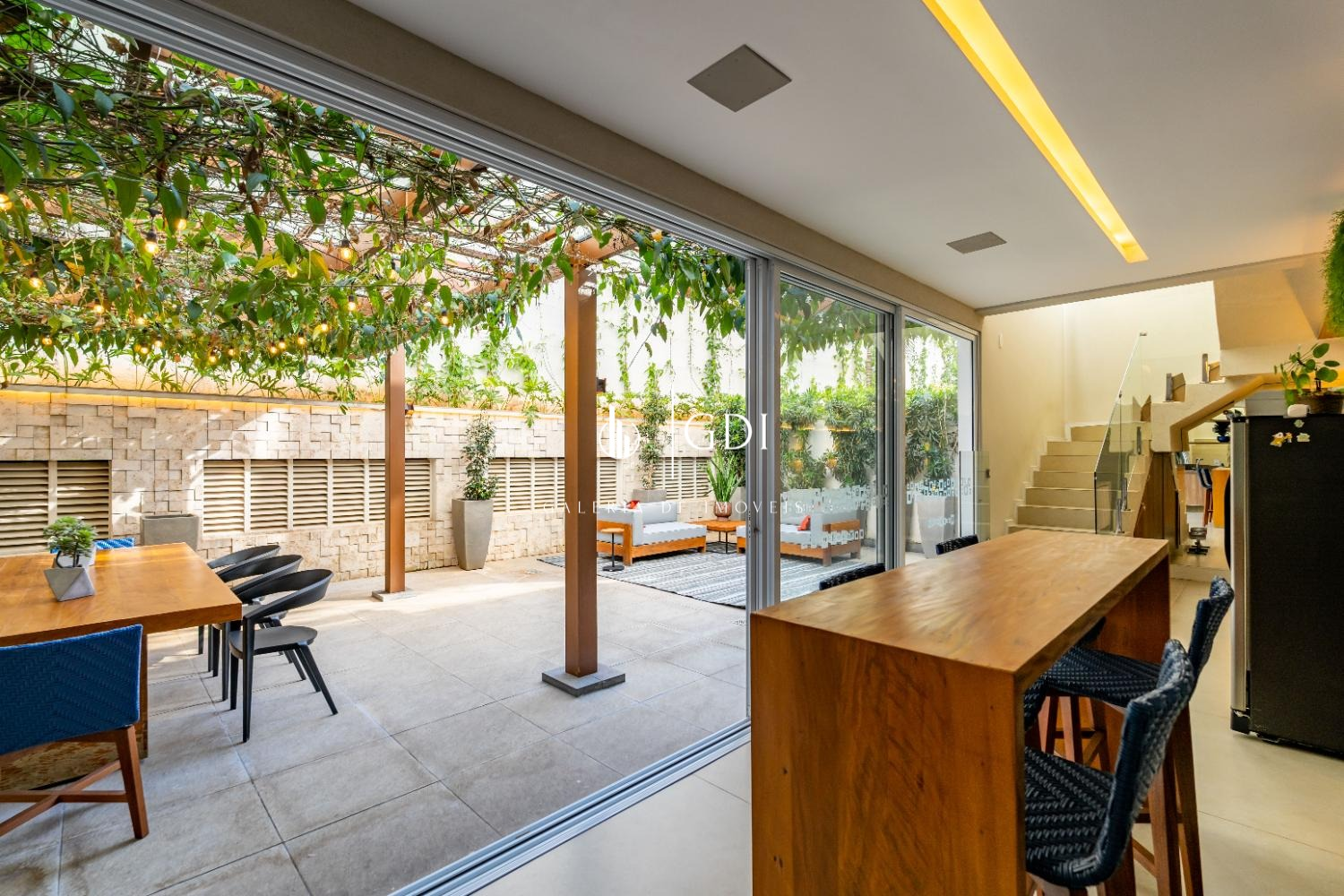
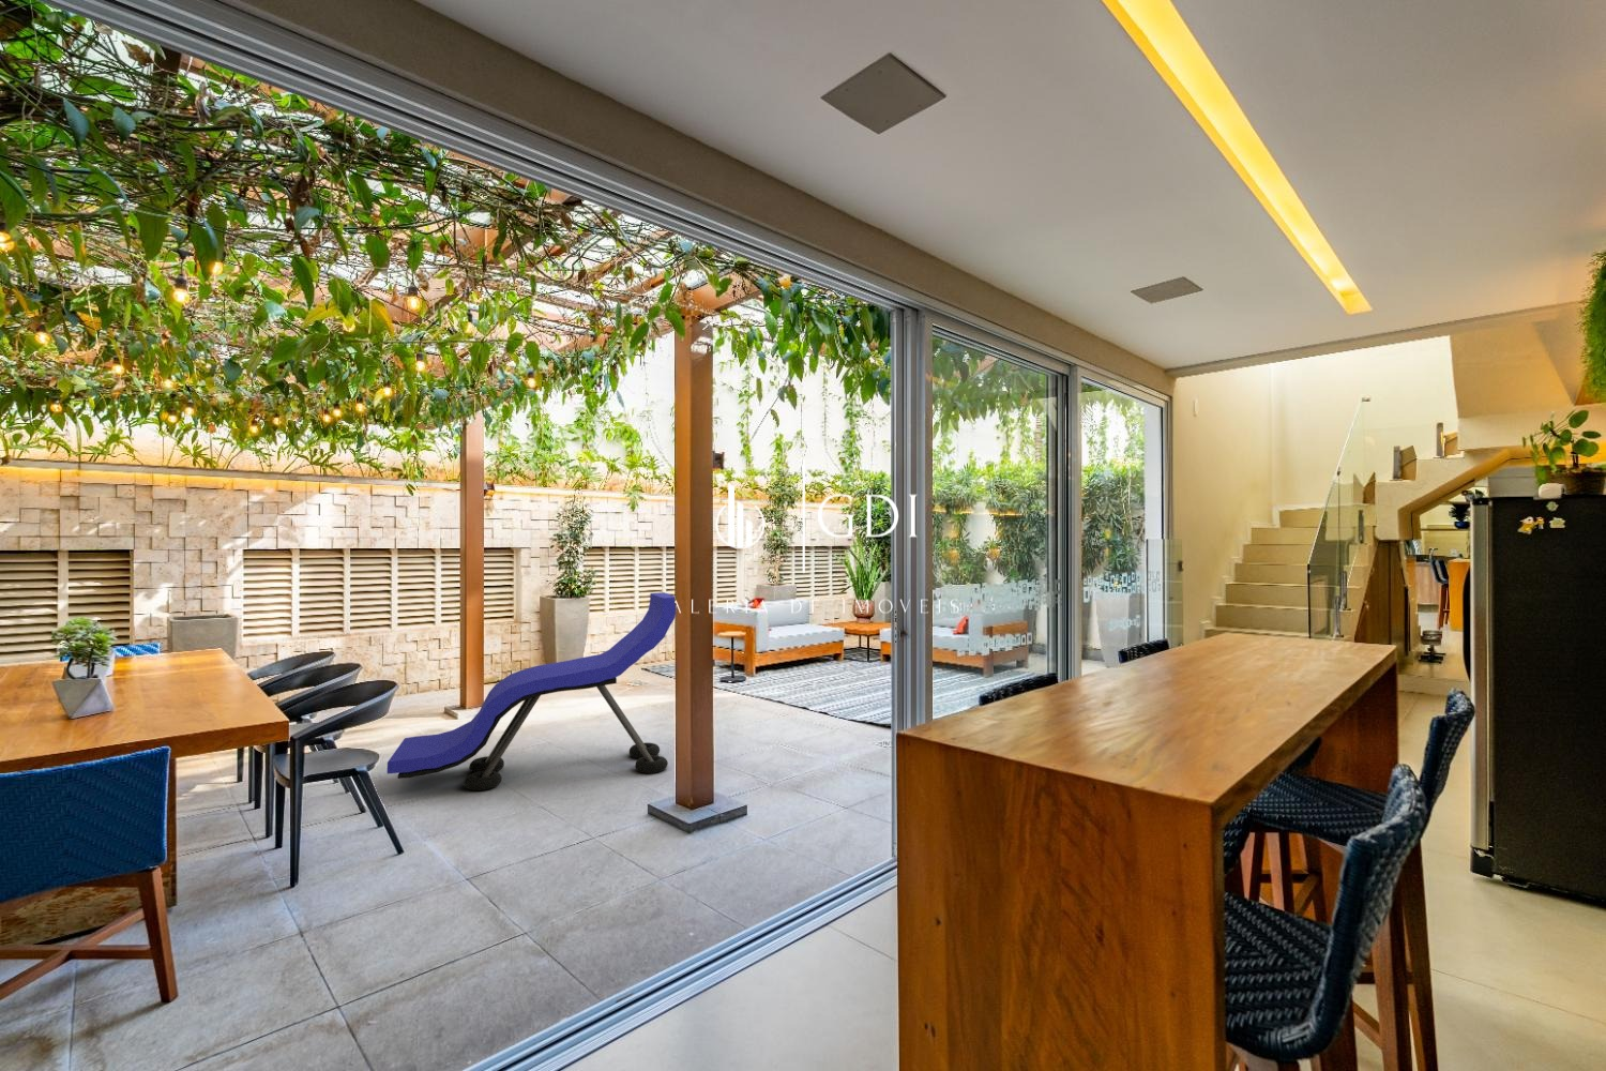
+ lounge chair [386,592,676,791]
